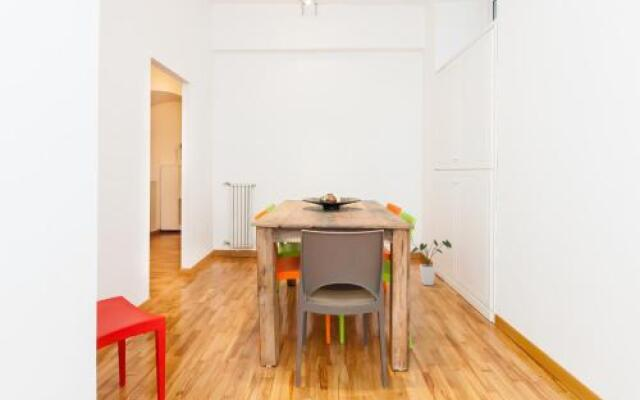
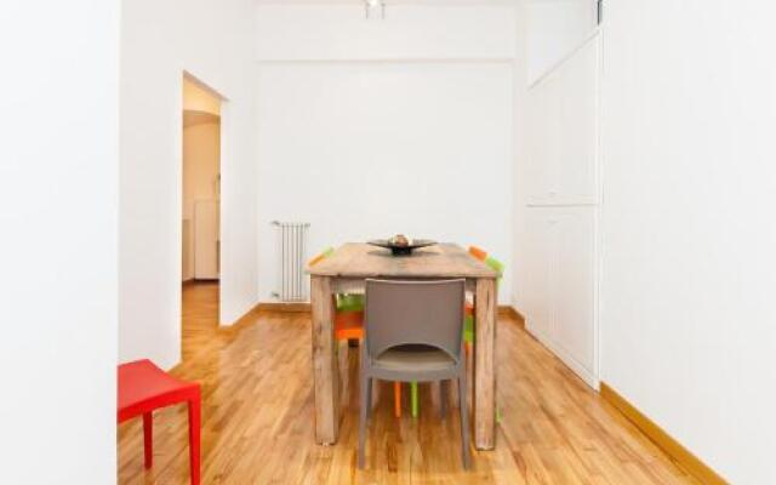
- house plant [410,236,453,286]
